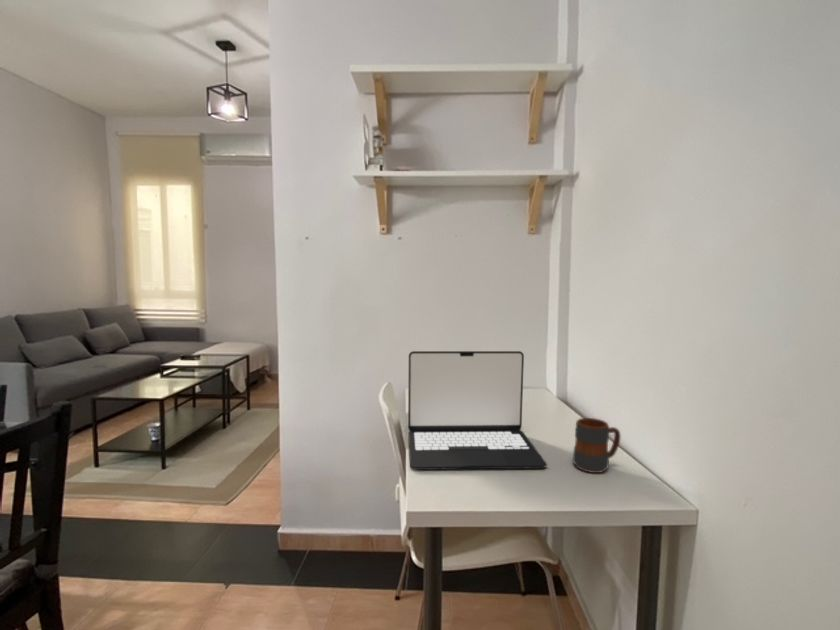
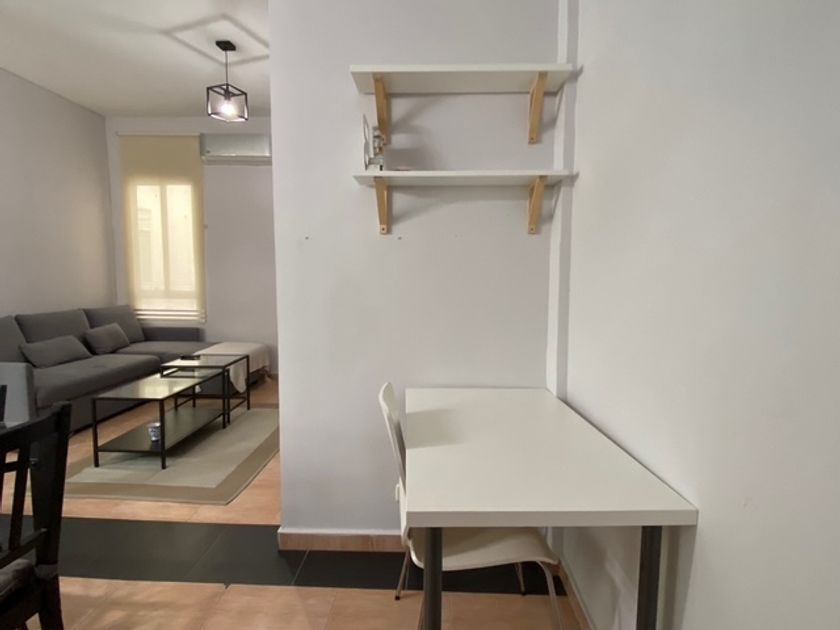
- laptop [407,350,548,471]
- mug [572,417,622,474]
